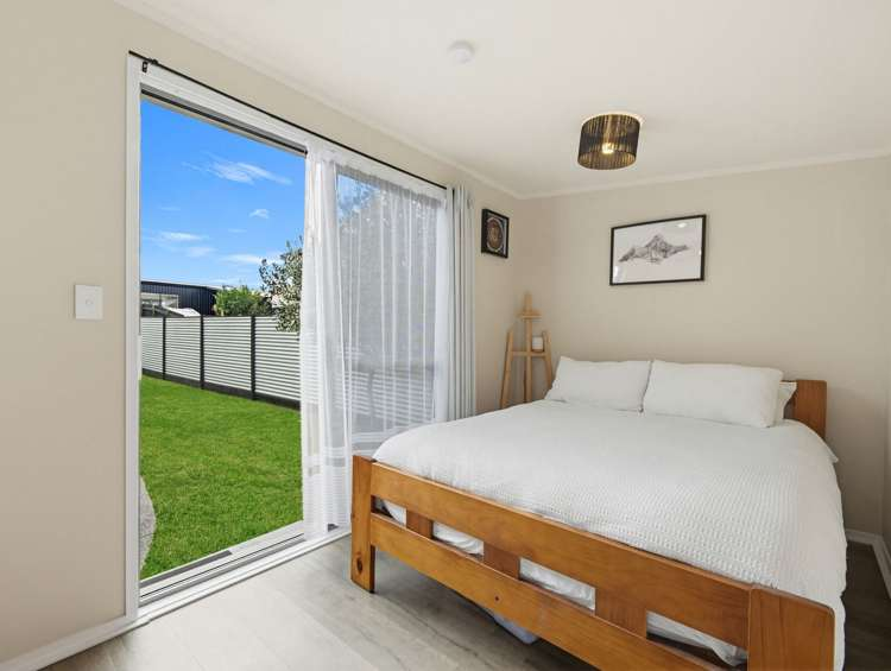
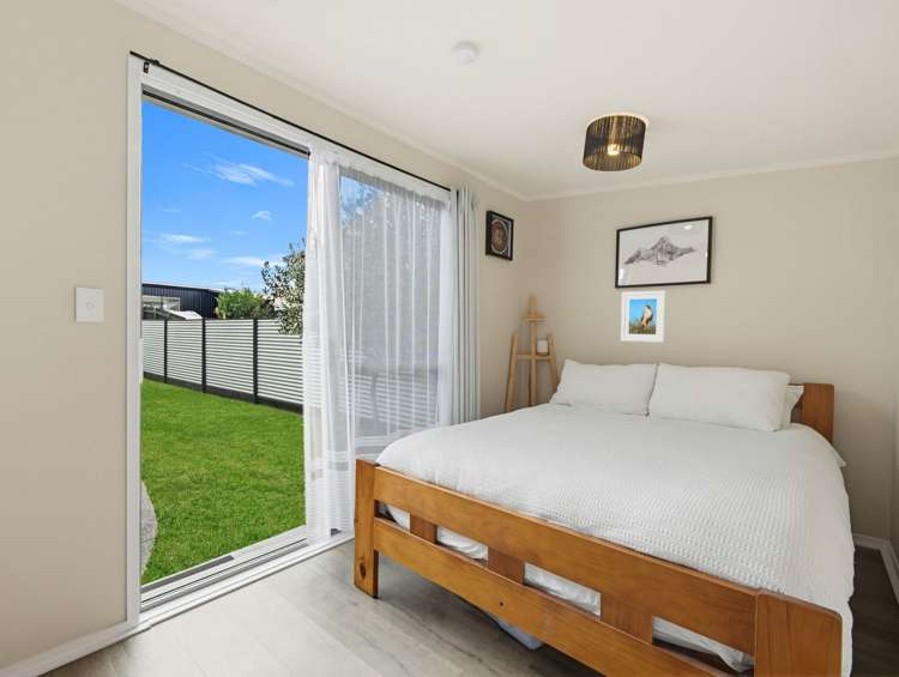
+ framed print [620,290,666,344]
